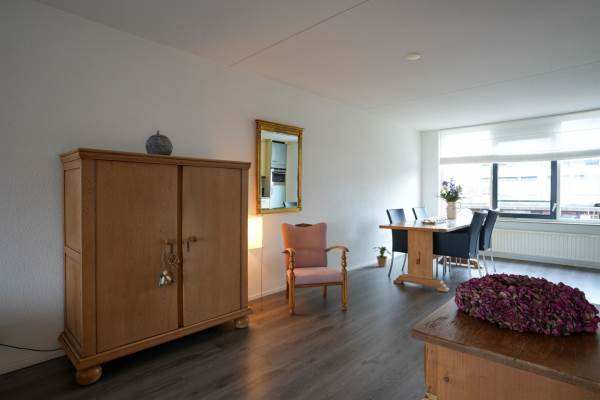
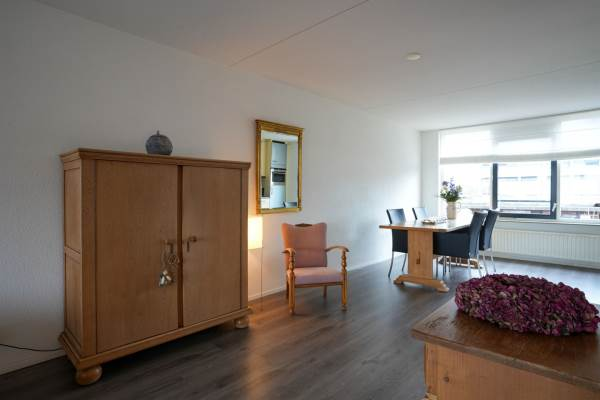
- potted plant [372,246,393,268]
